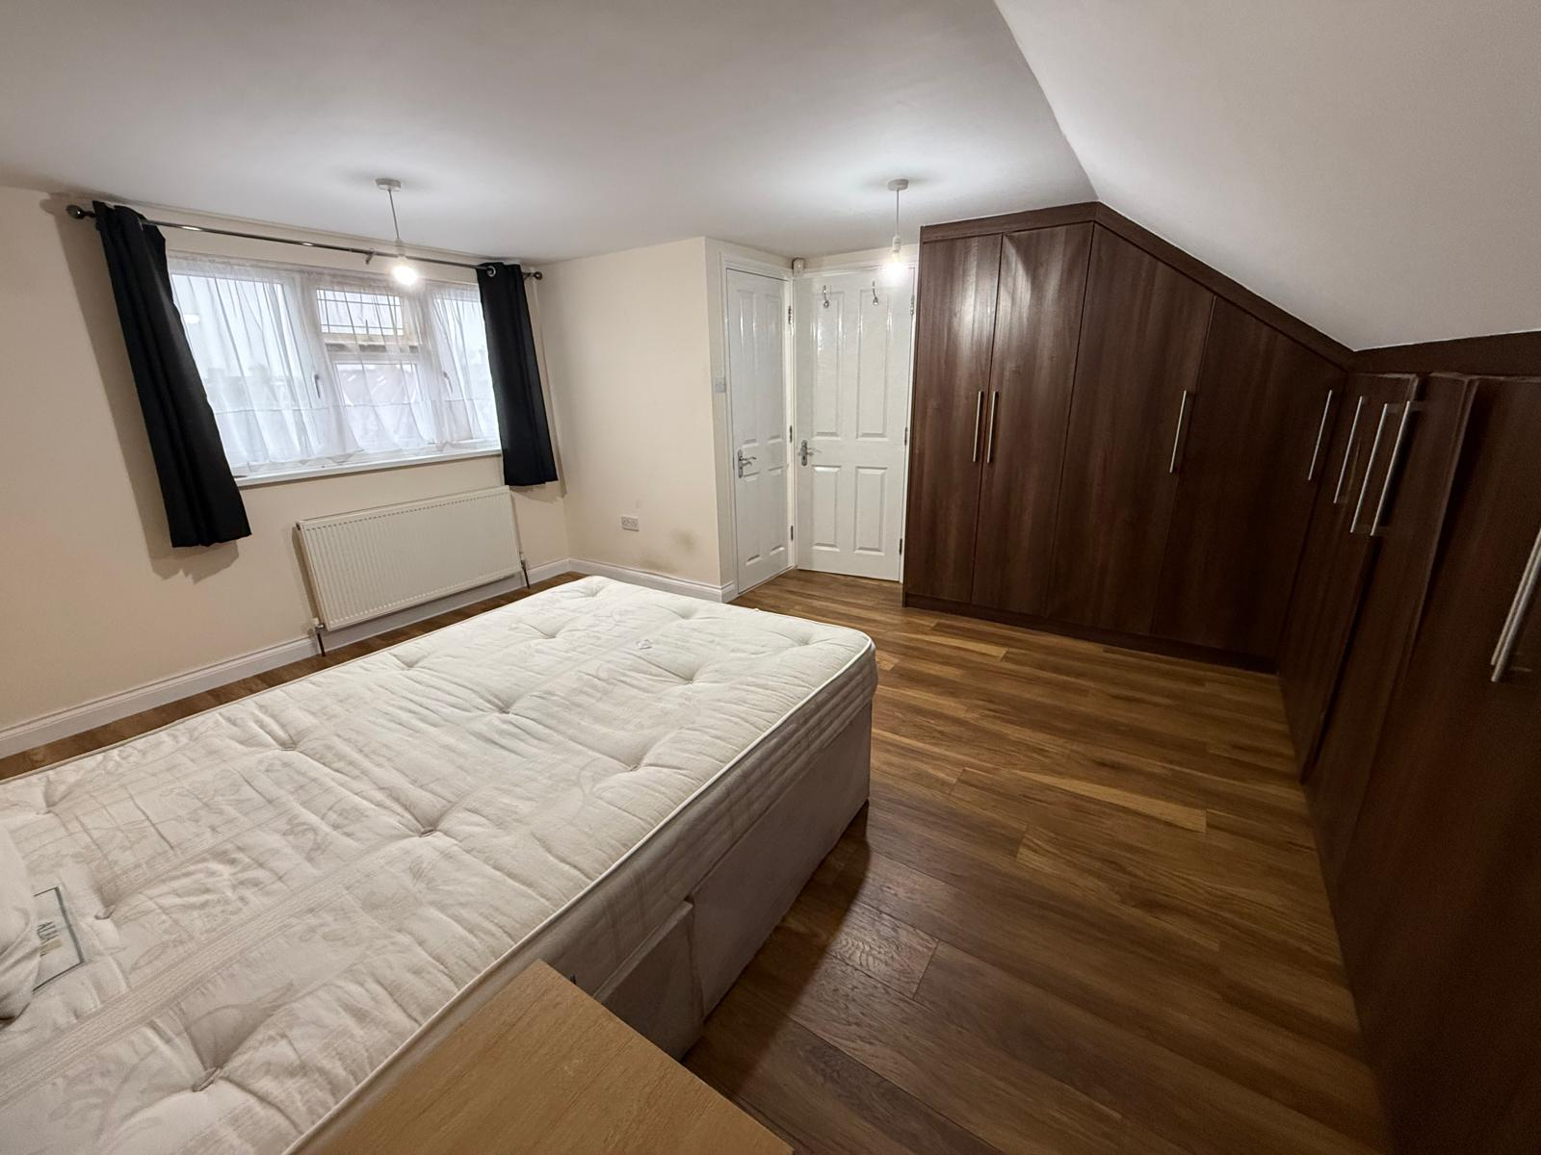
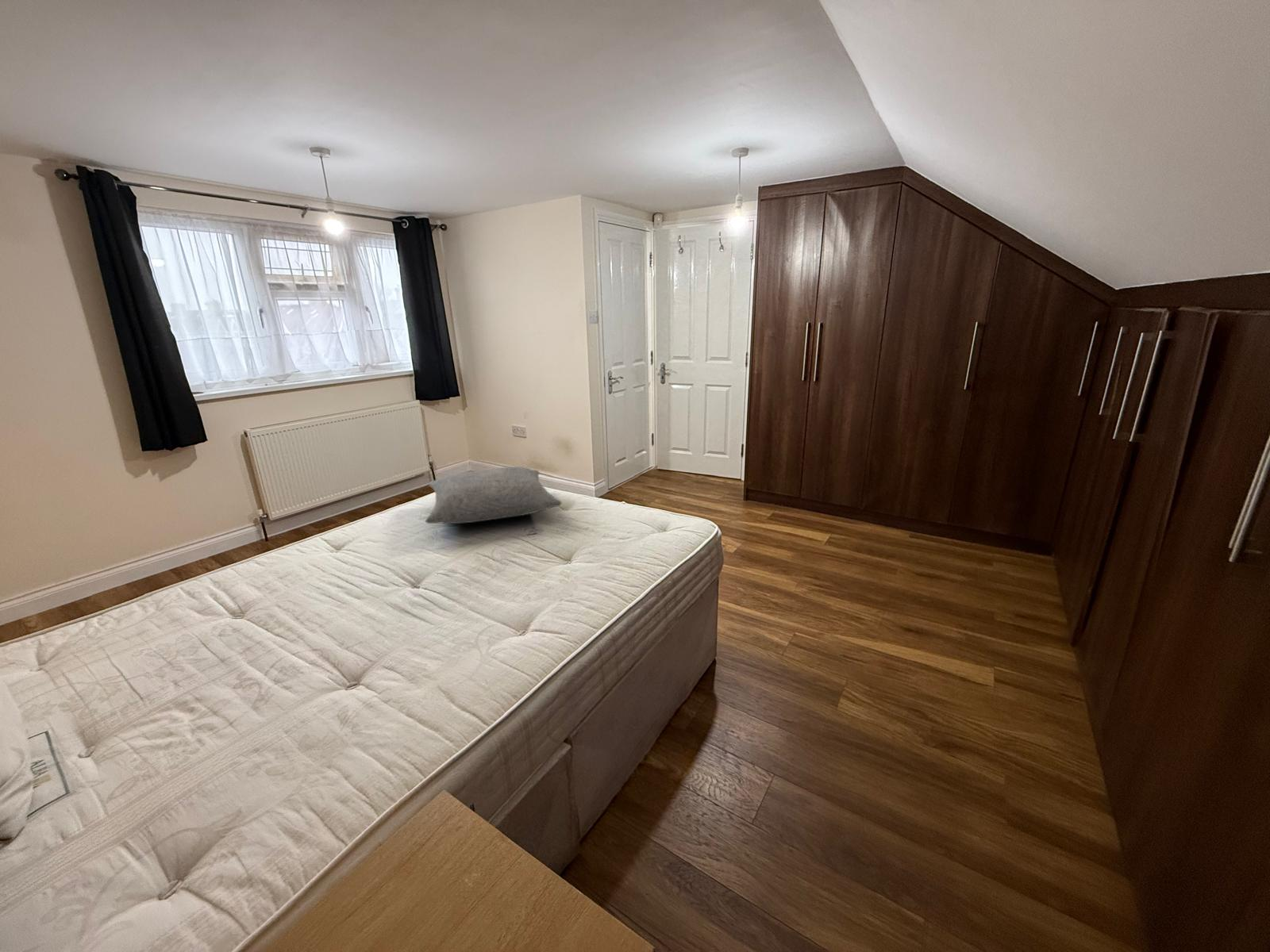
+ pillow [425,466,563,524]
